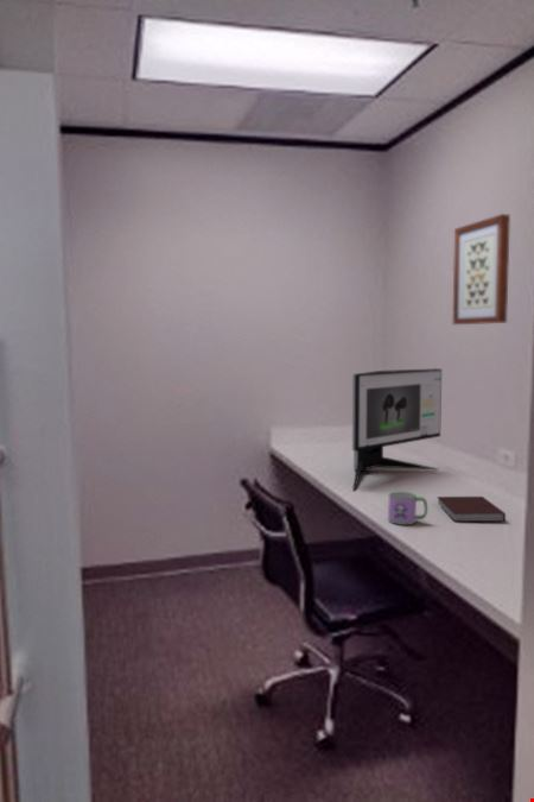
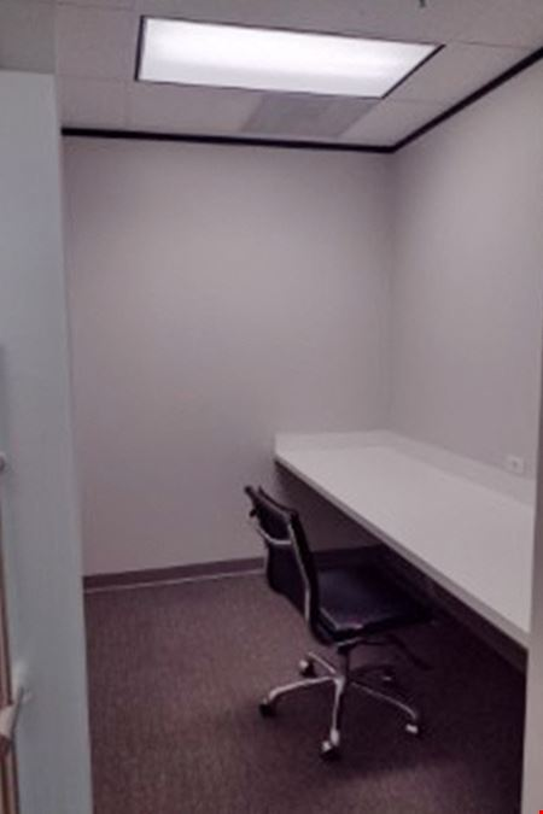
- mug [387,491,428,526]
- notebook [436,495,507,523]
- wall art [452,213,511,326]
- computer monitor [351,367,443,491]
